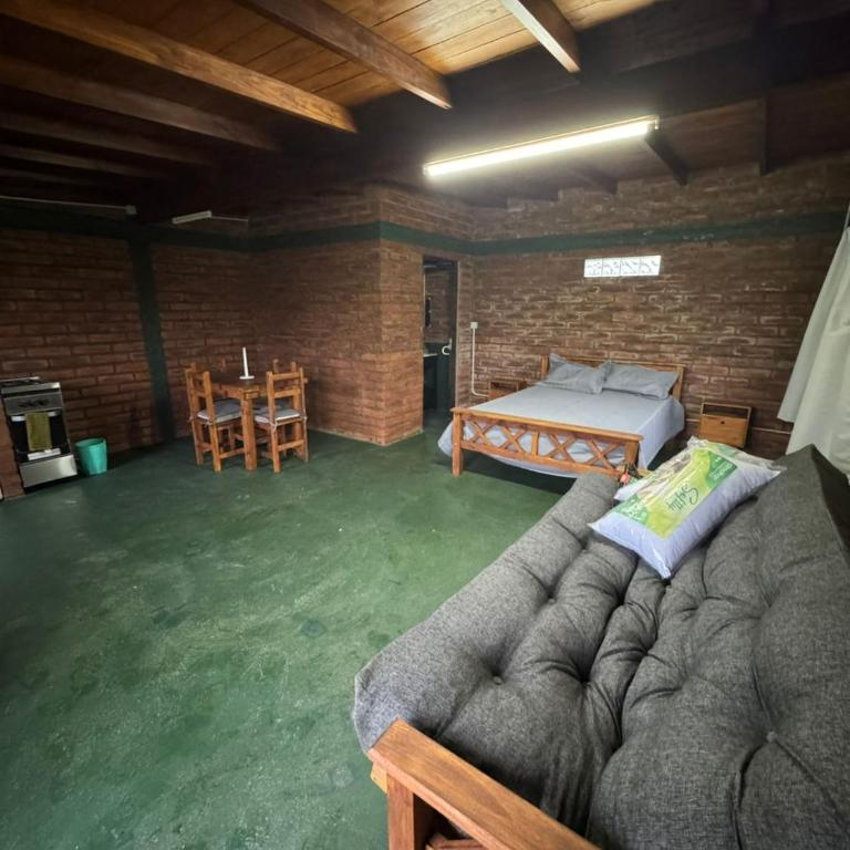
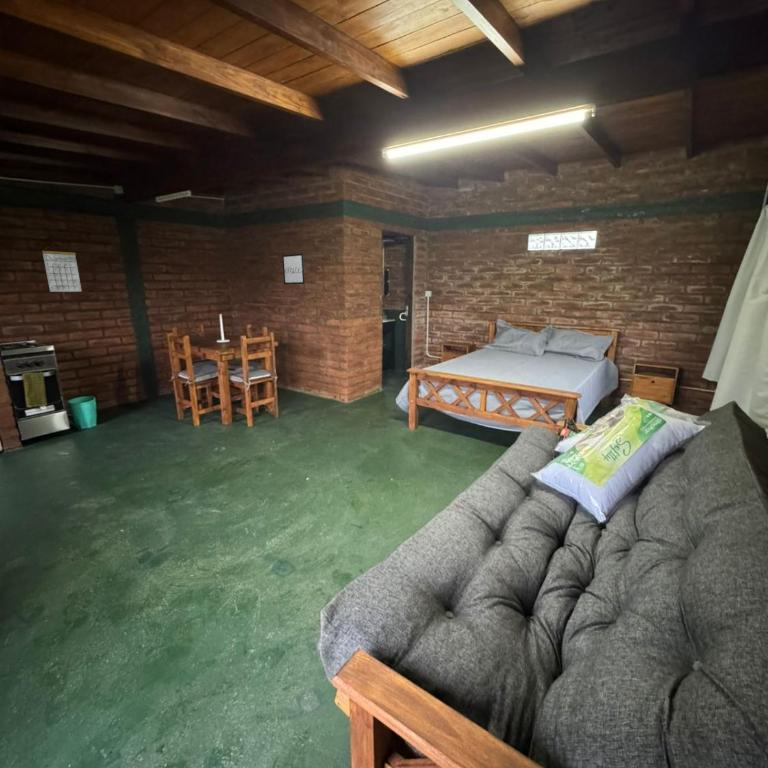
+ wall art [281,253,306,285]
+ calendar [41,243,83,293]
